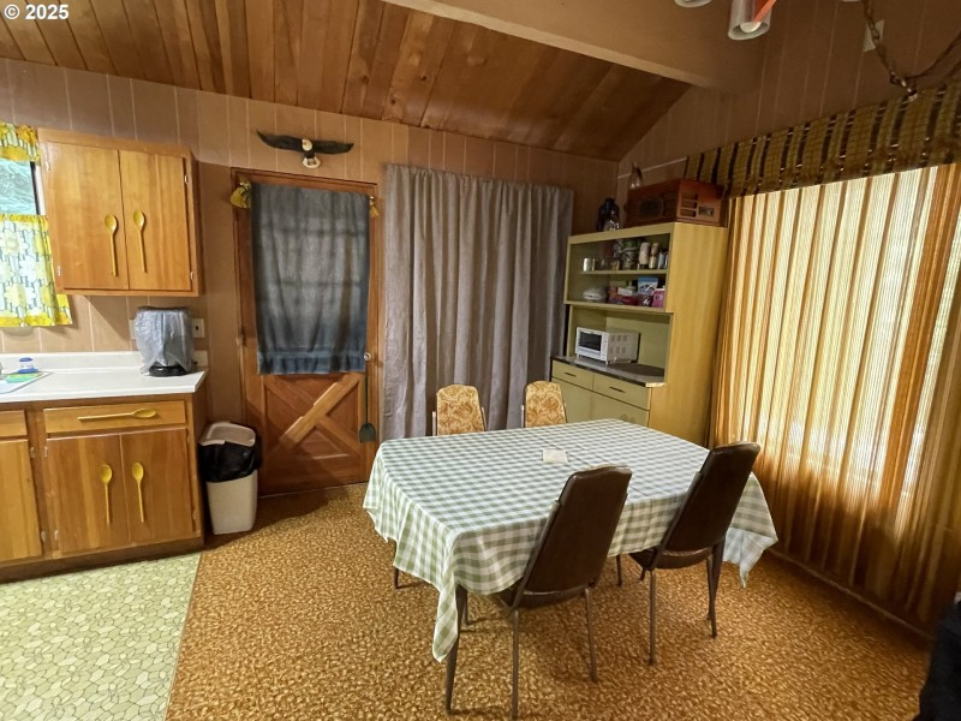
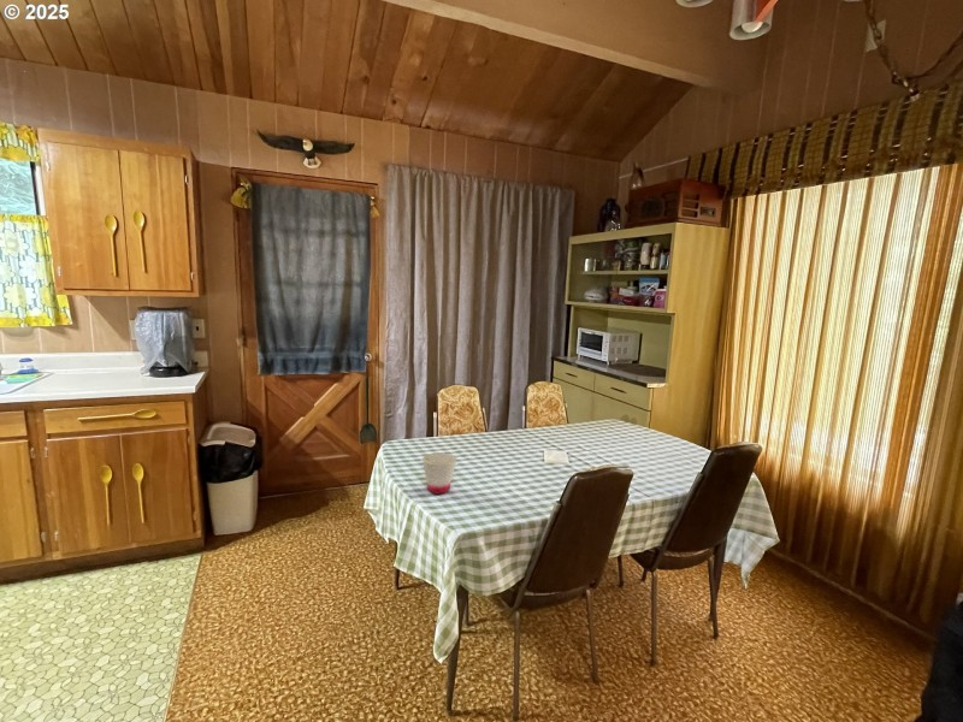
+ cup [421,451,457,496]
